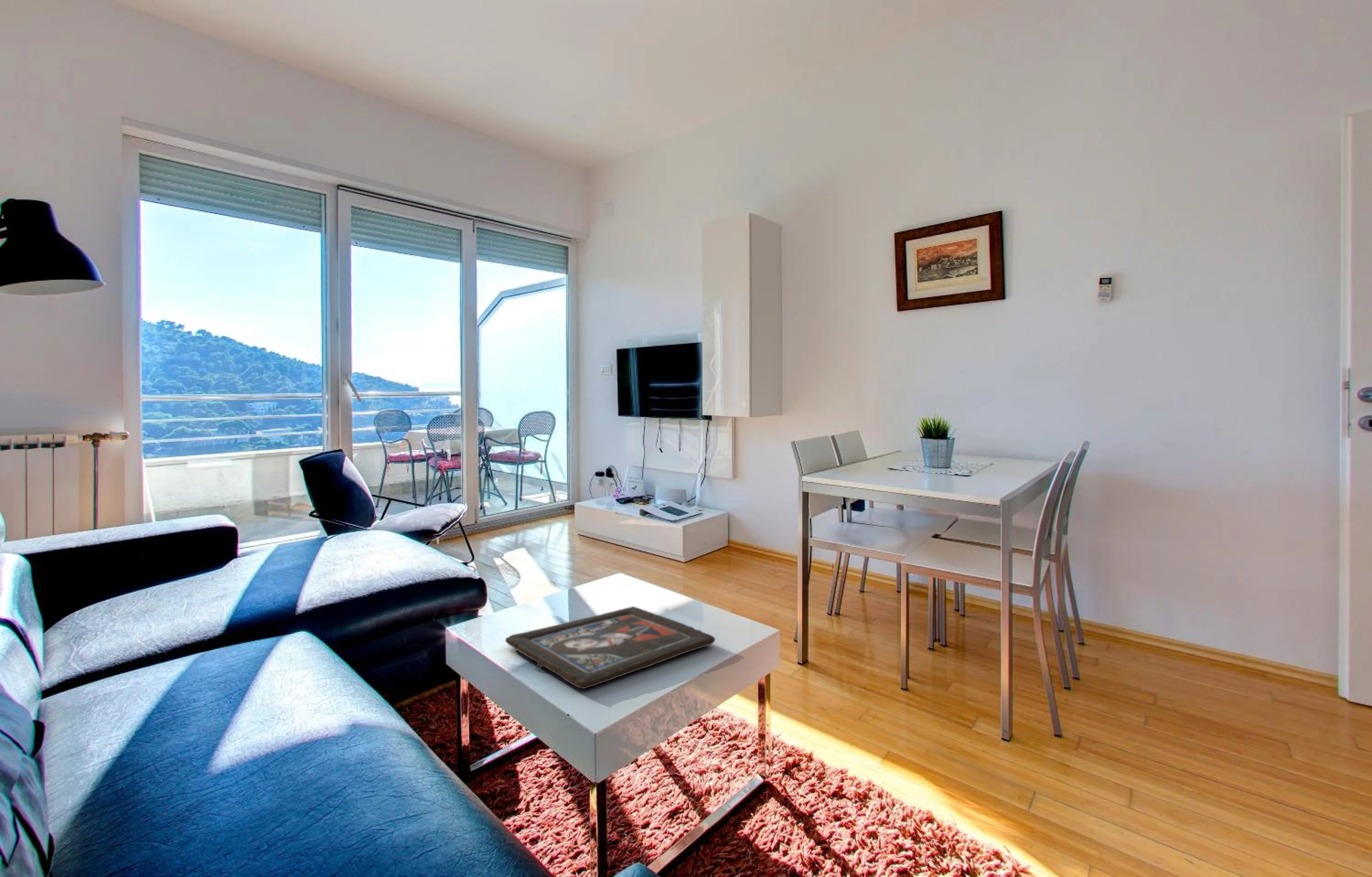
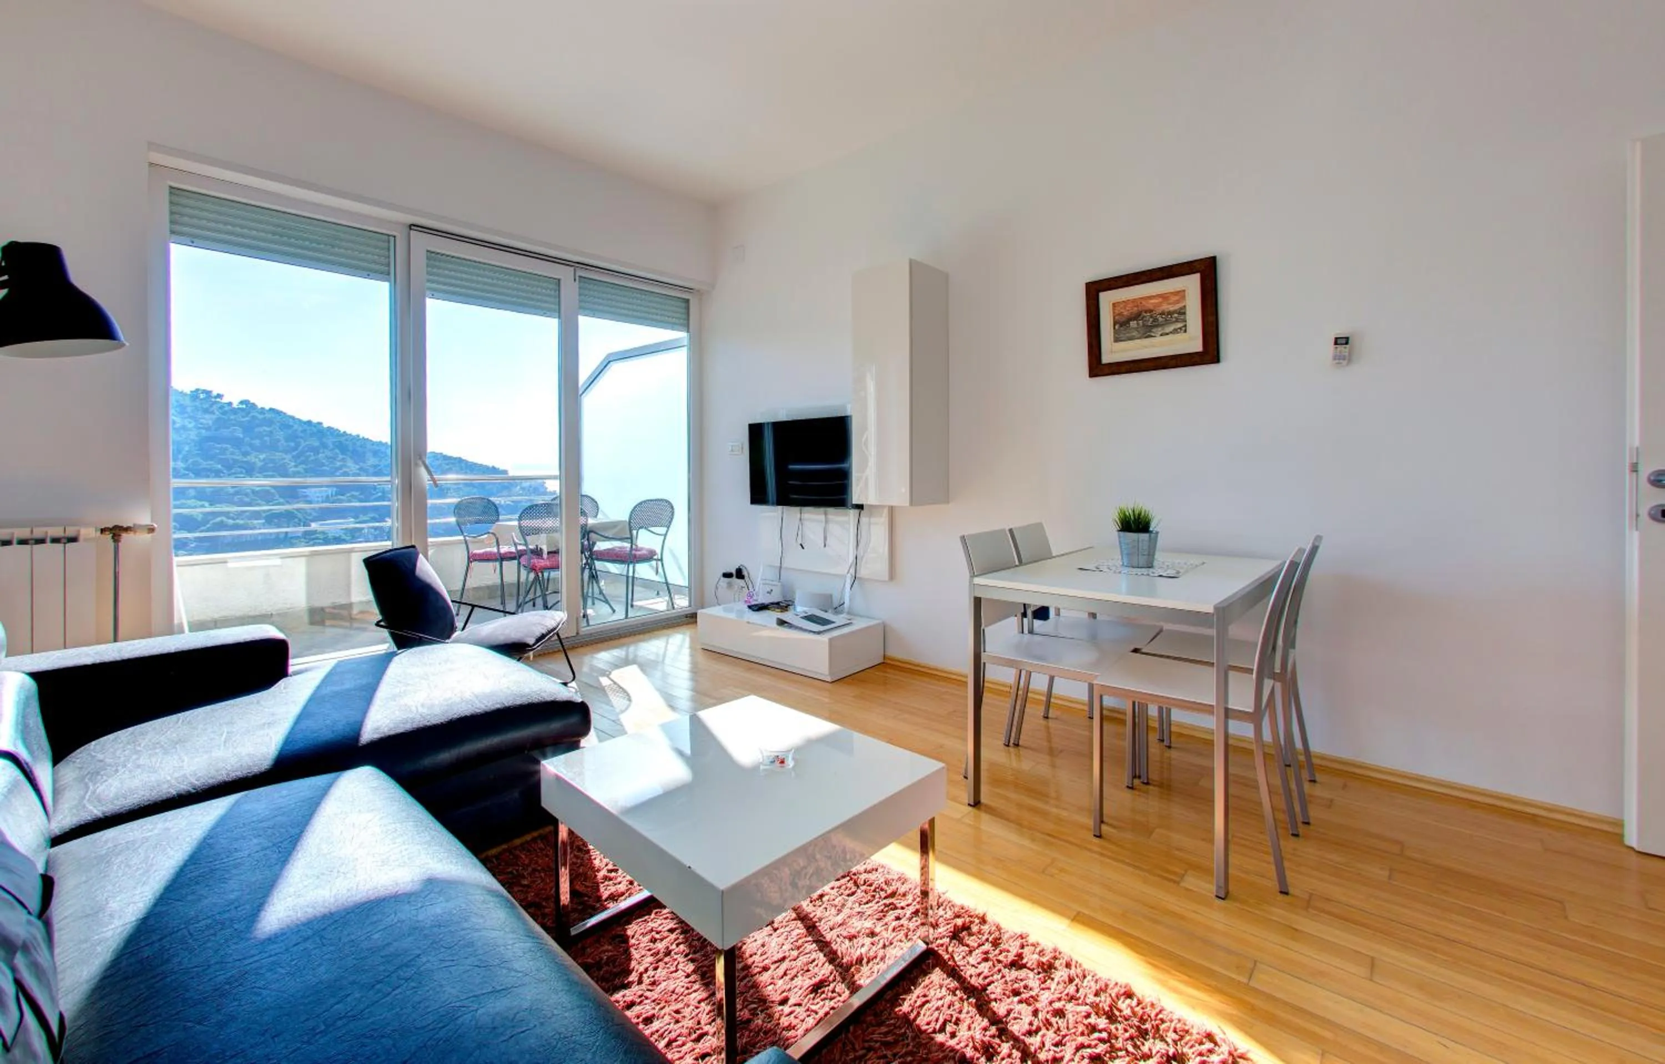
- religious icon [505,606,716,689]
